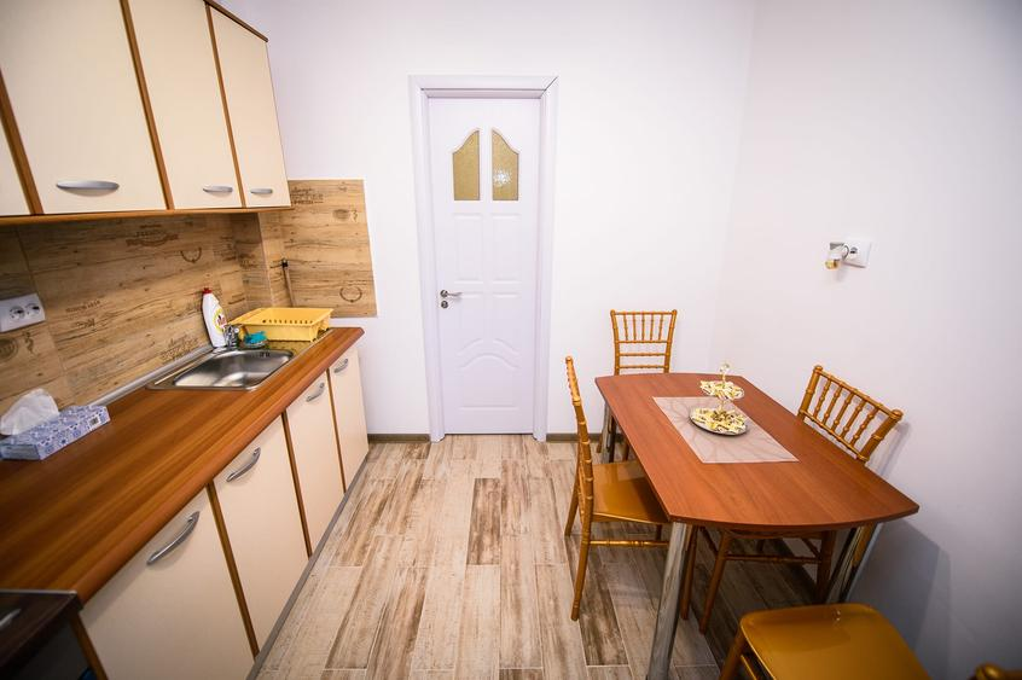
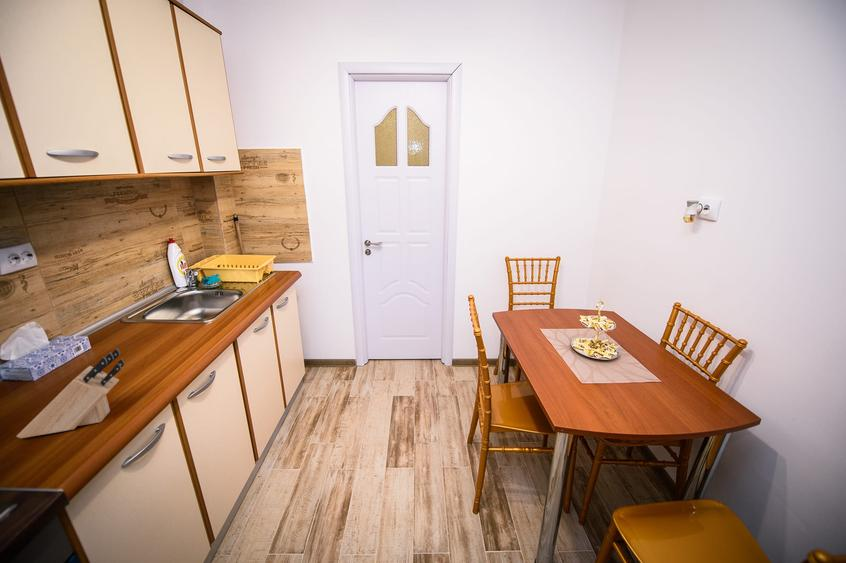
+ knife block [16,347,126,439]
